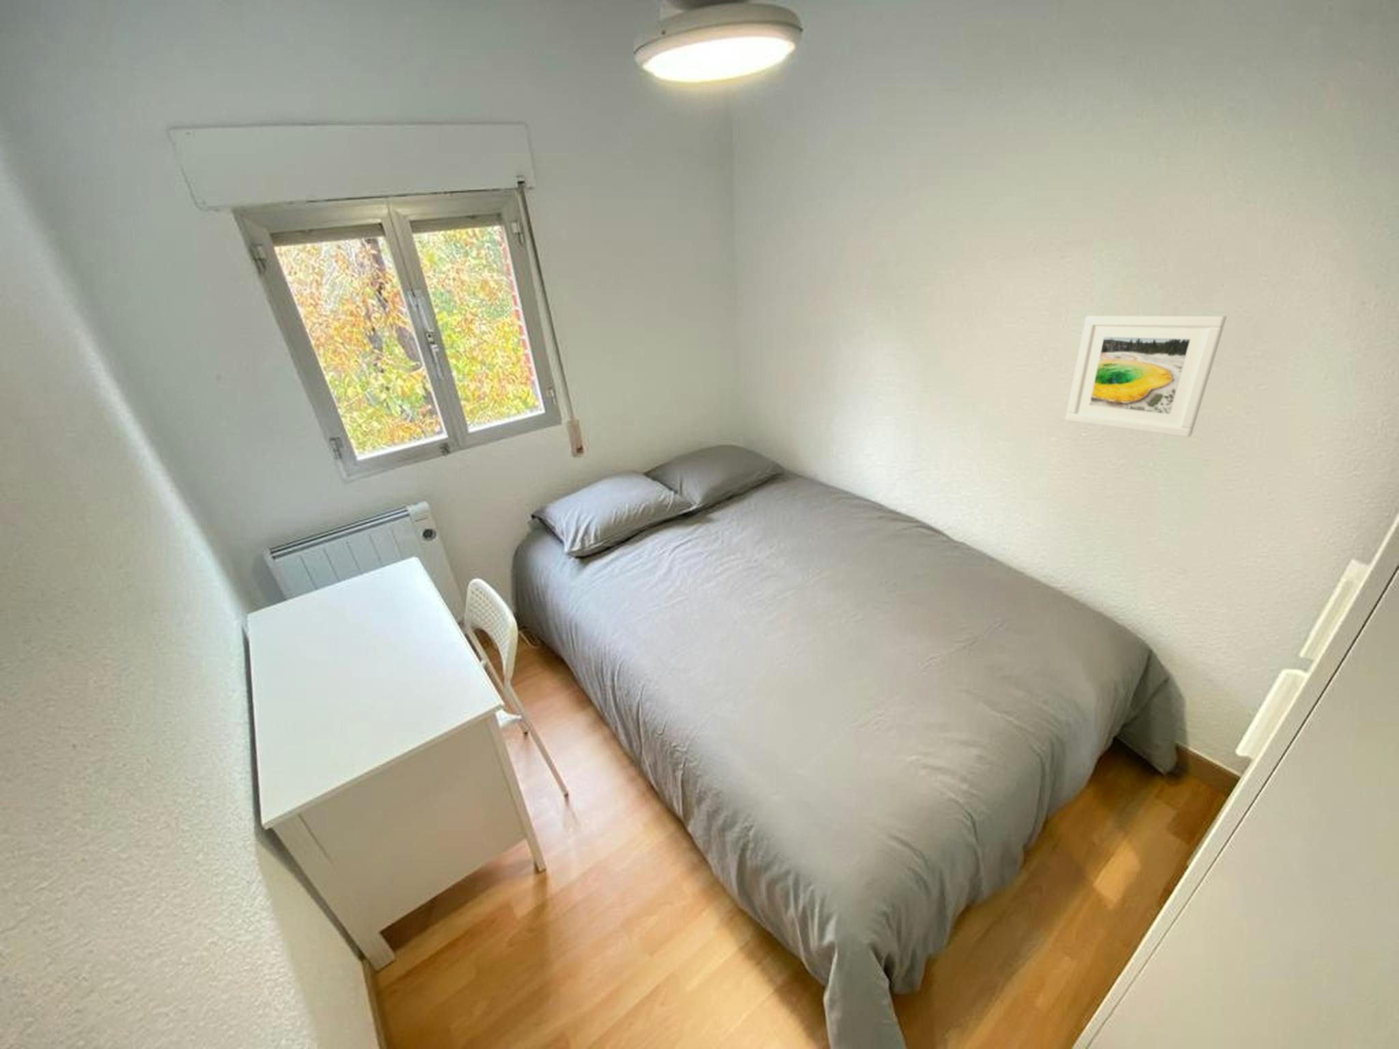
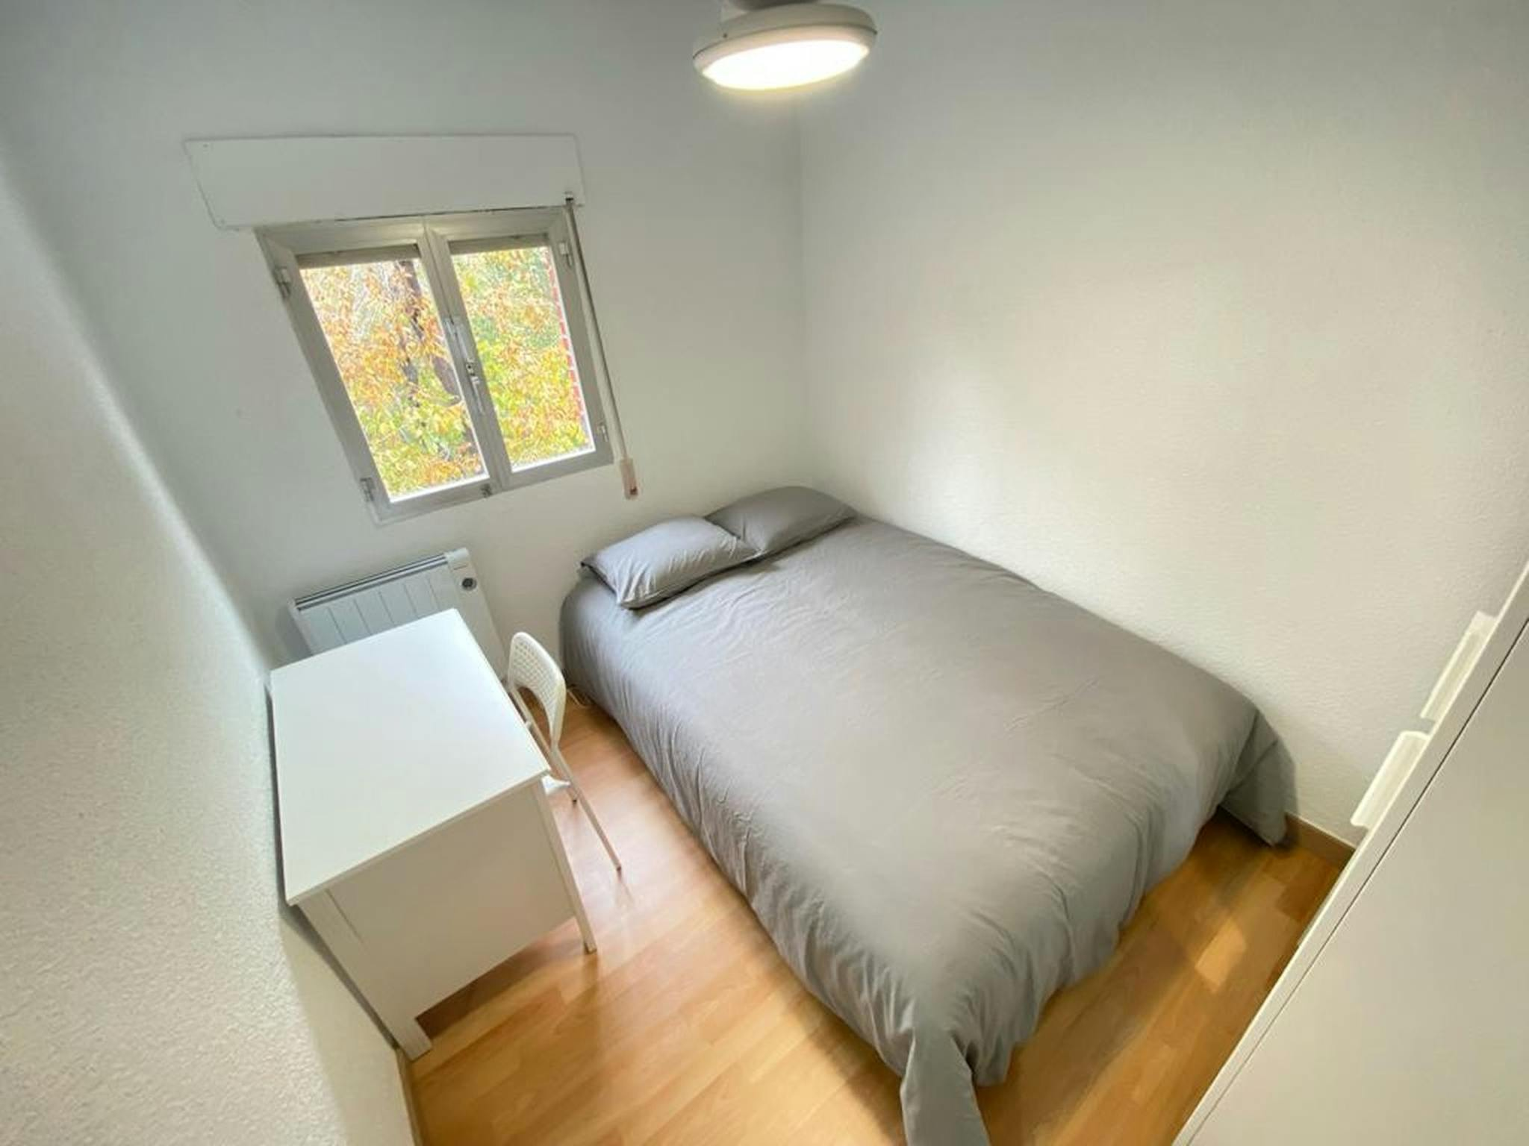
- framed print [1065,315,1227,437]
